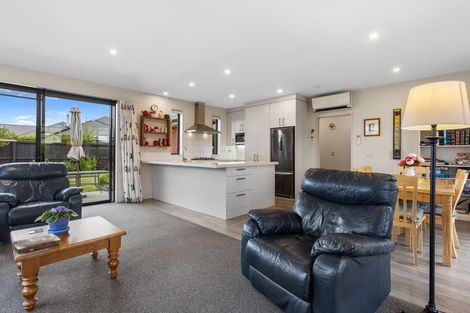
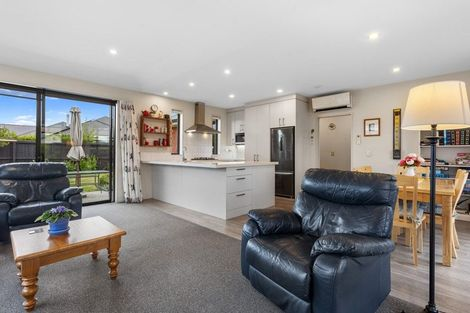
- book [11,233,61,255]
